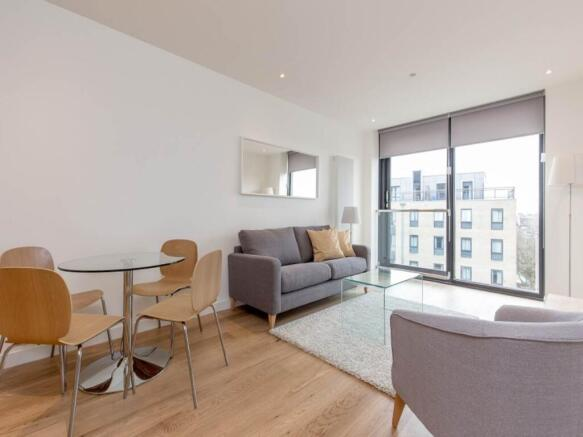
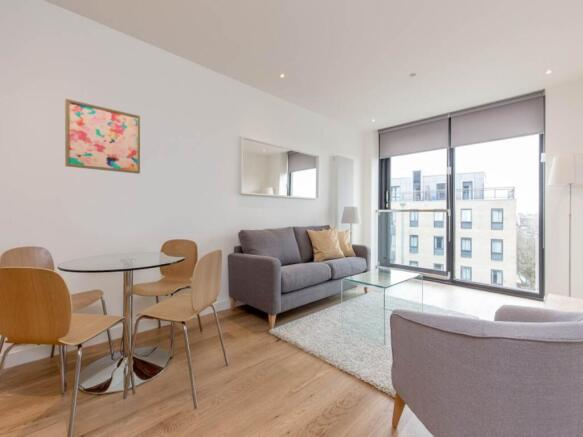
+ wall art [64,98,141,175]
